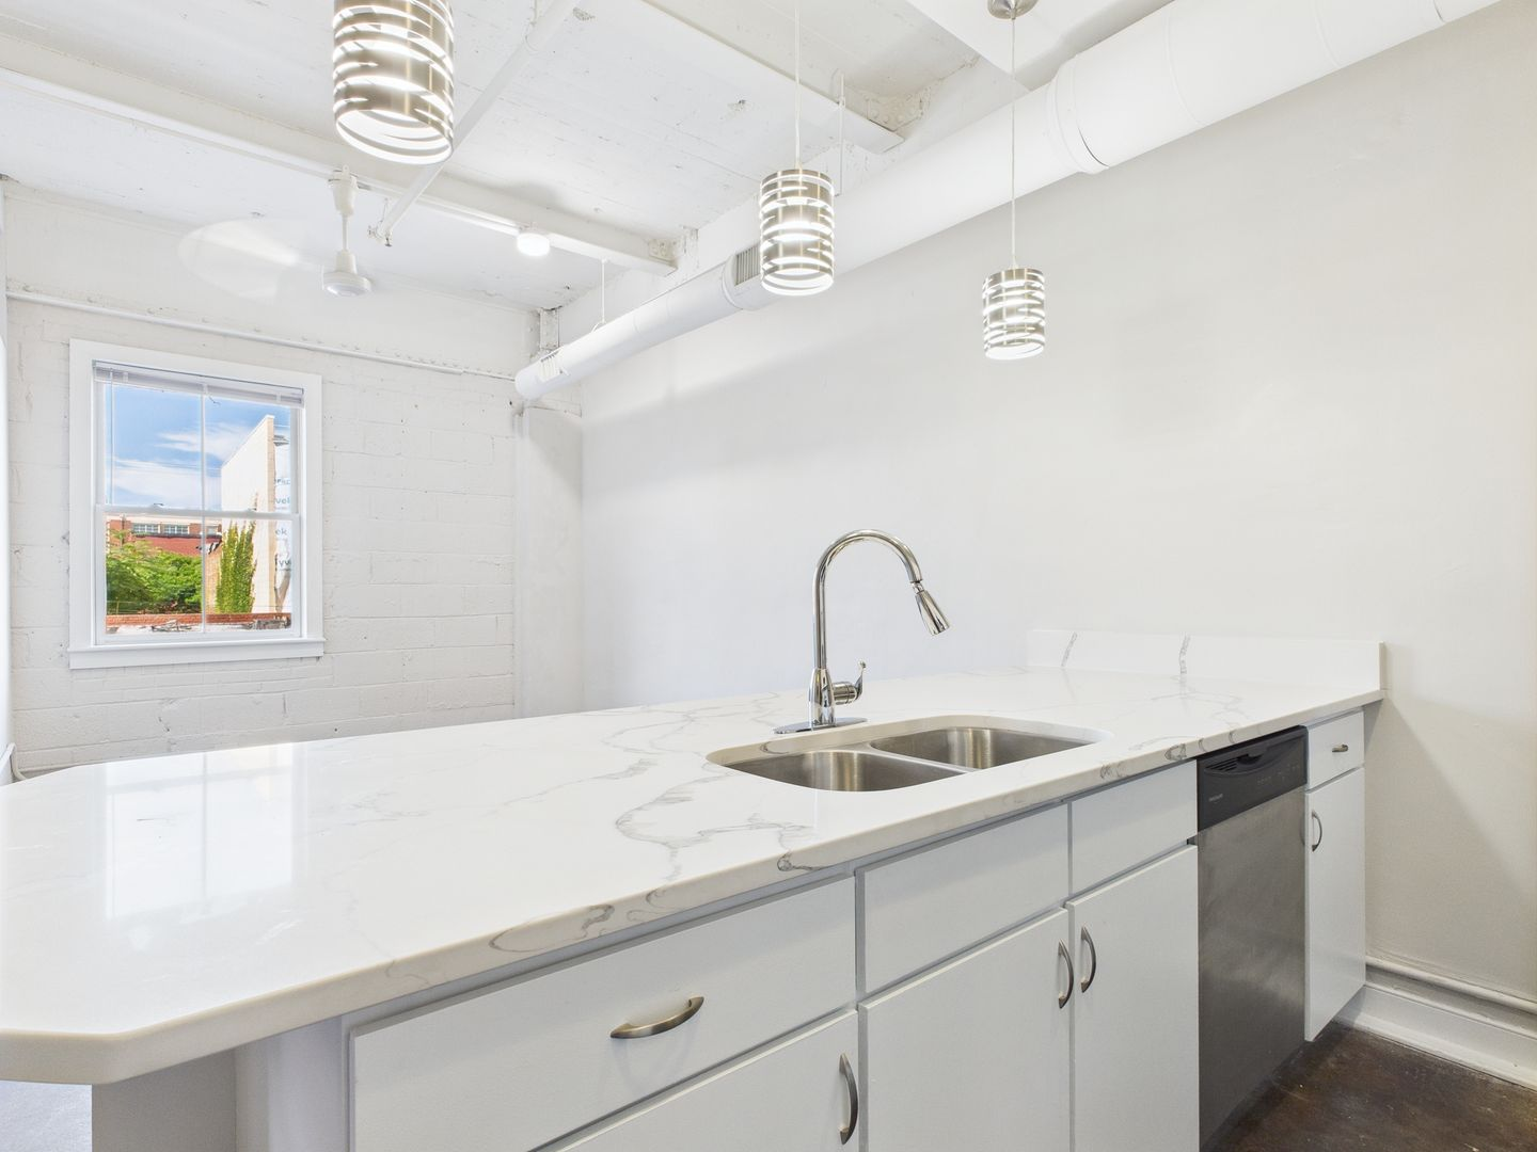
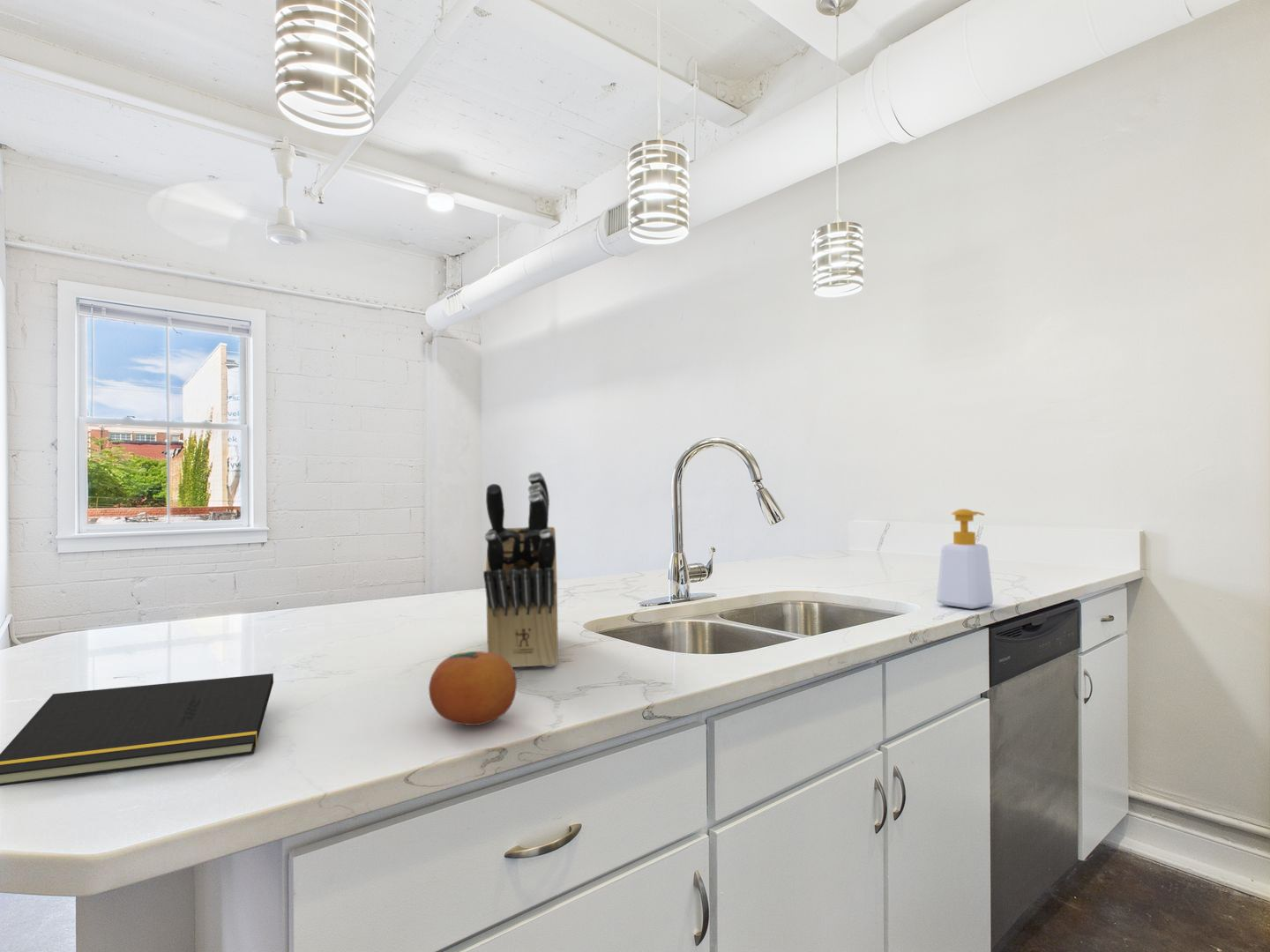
+ knife block [482,471,559,668]
+ soap bottle [936,508,994,610]
+ fruit [428,651,518,726]
+ notepad [0,673,274,787]
